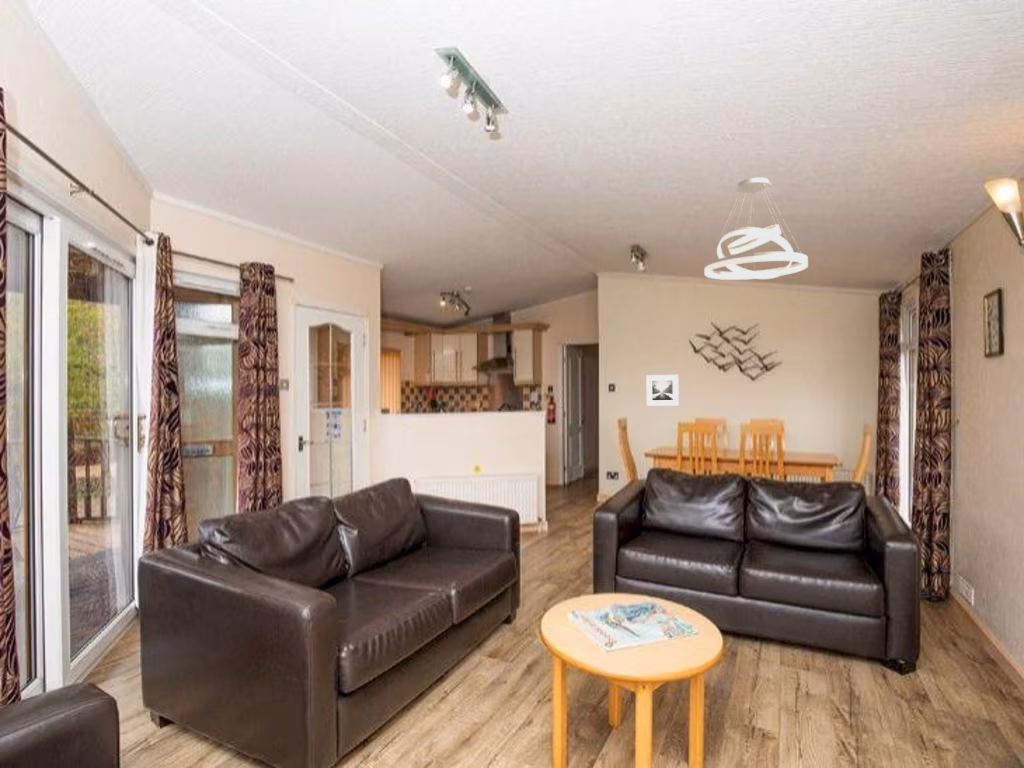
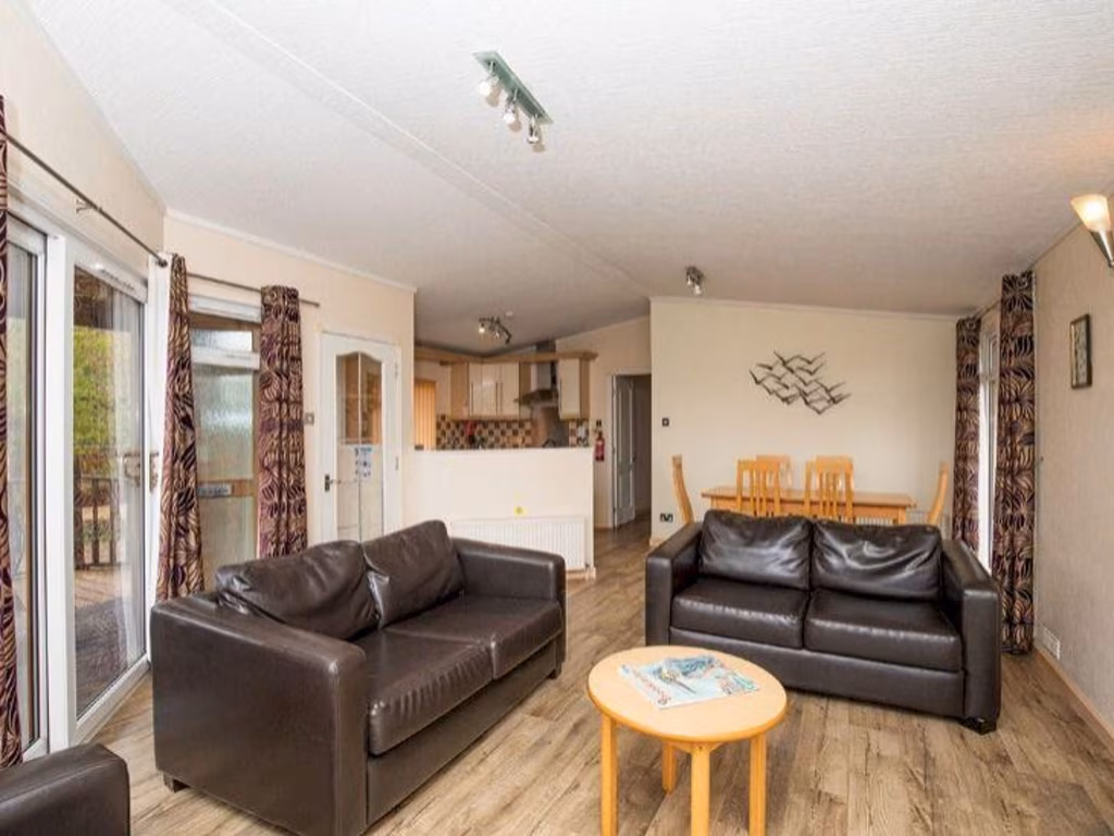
- pendant light [703,176,809,281]
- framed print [645,374,680,407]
